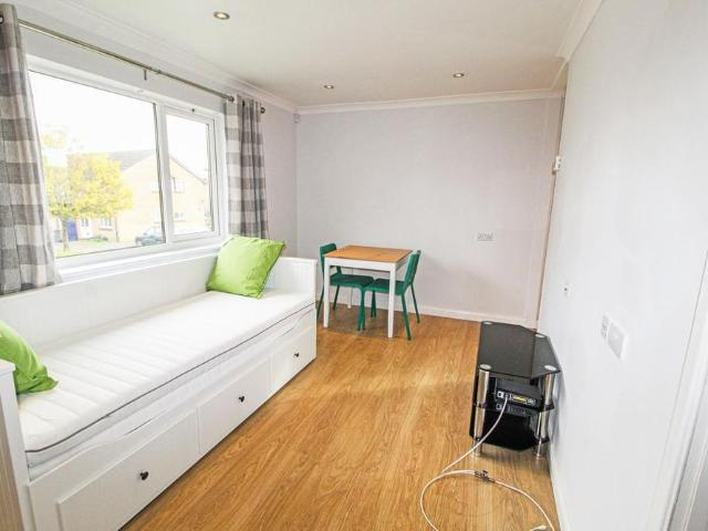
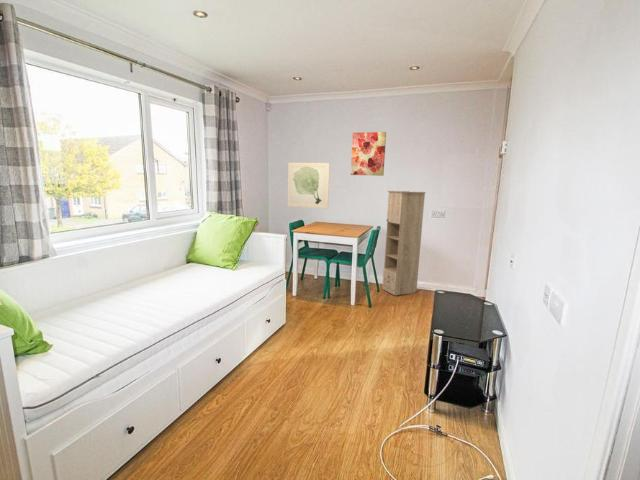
+ wall art [287,162,331,209]
+ storage cabinet [381,190,427,296]
+ wall art [350,131,387,177]
